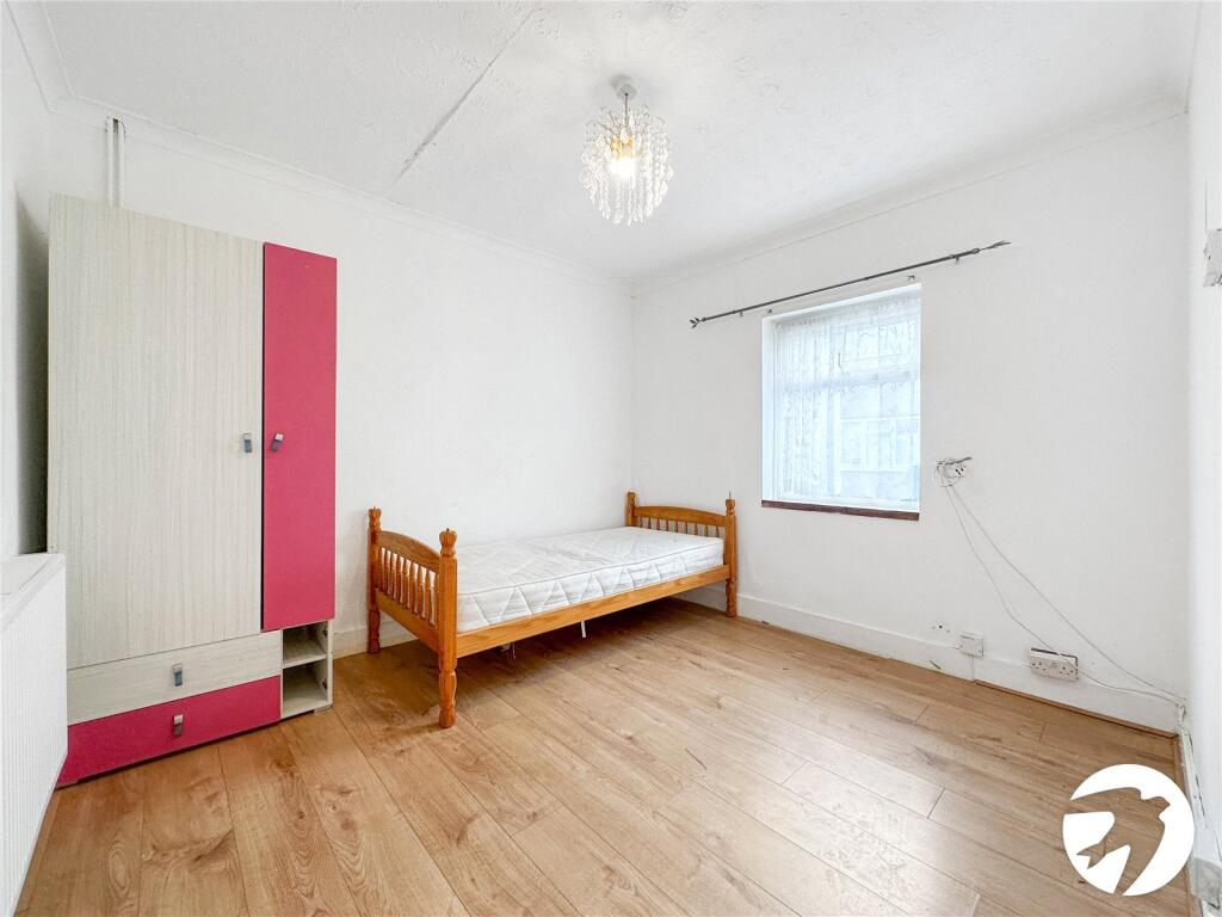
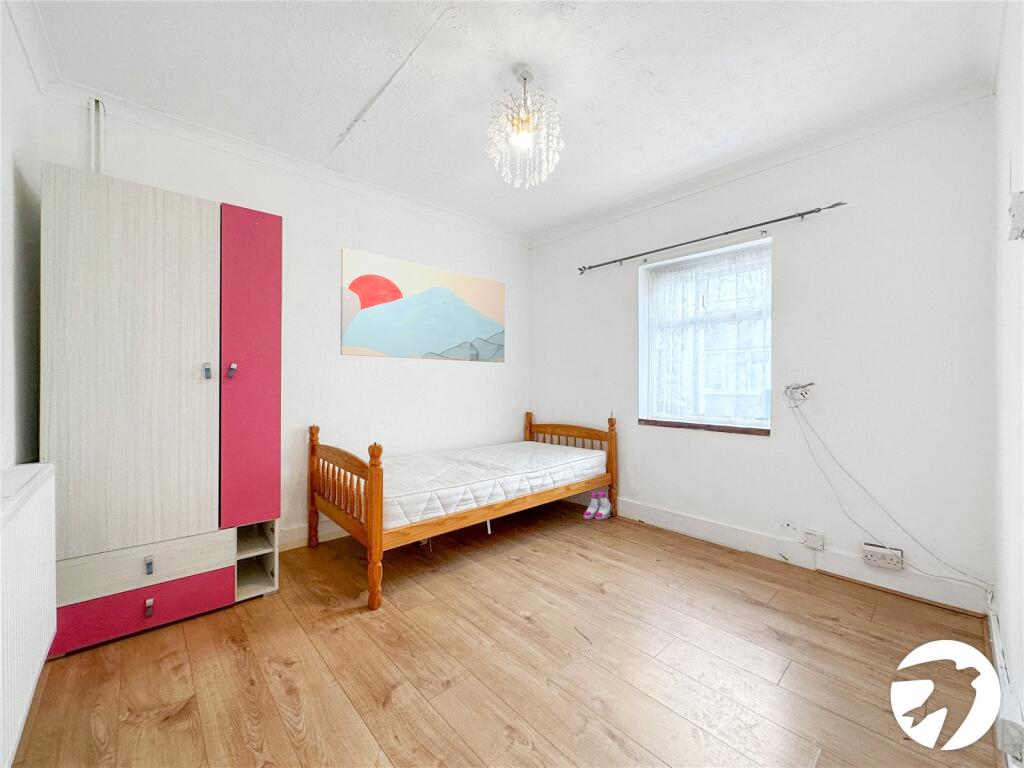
+ wall art [339,247,506,364]
+ boots [583,490,613,521]
